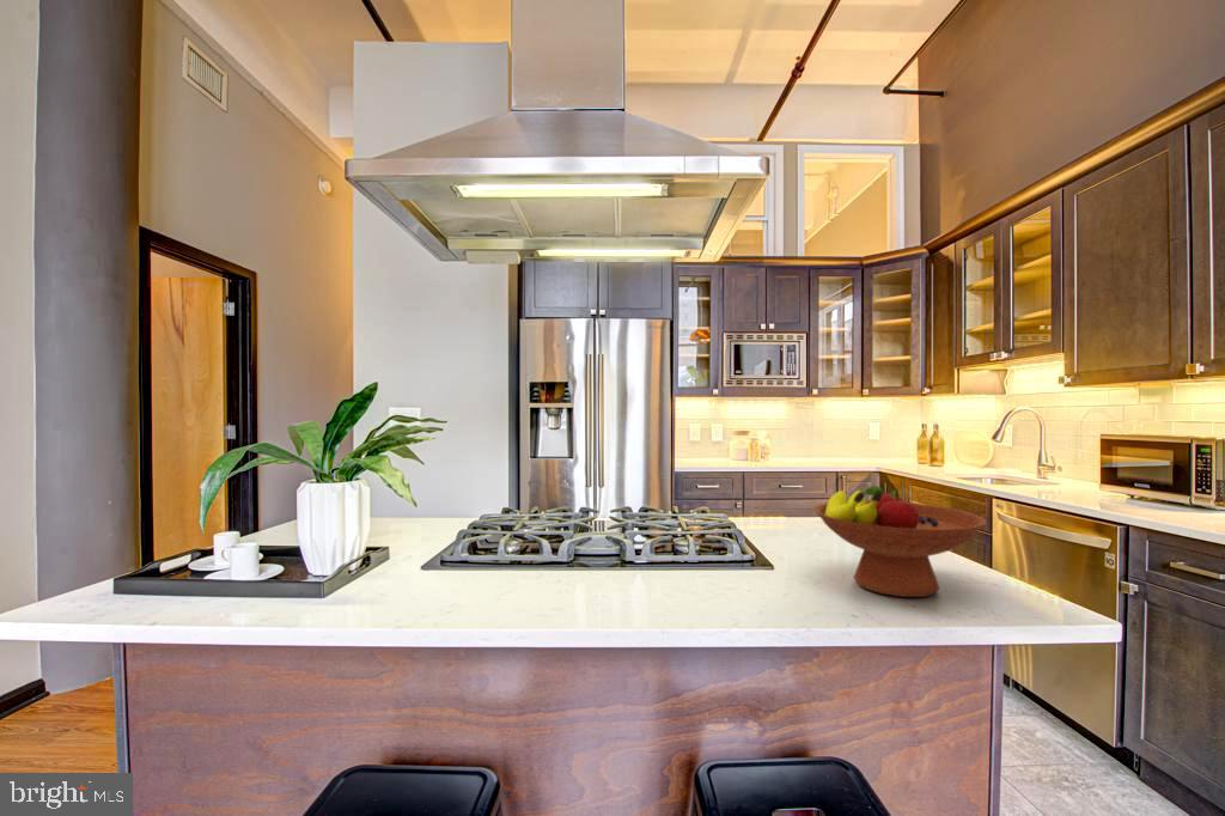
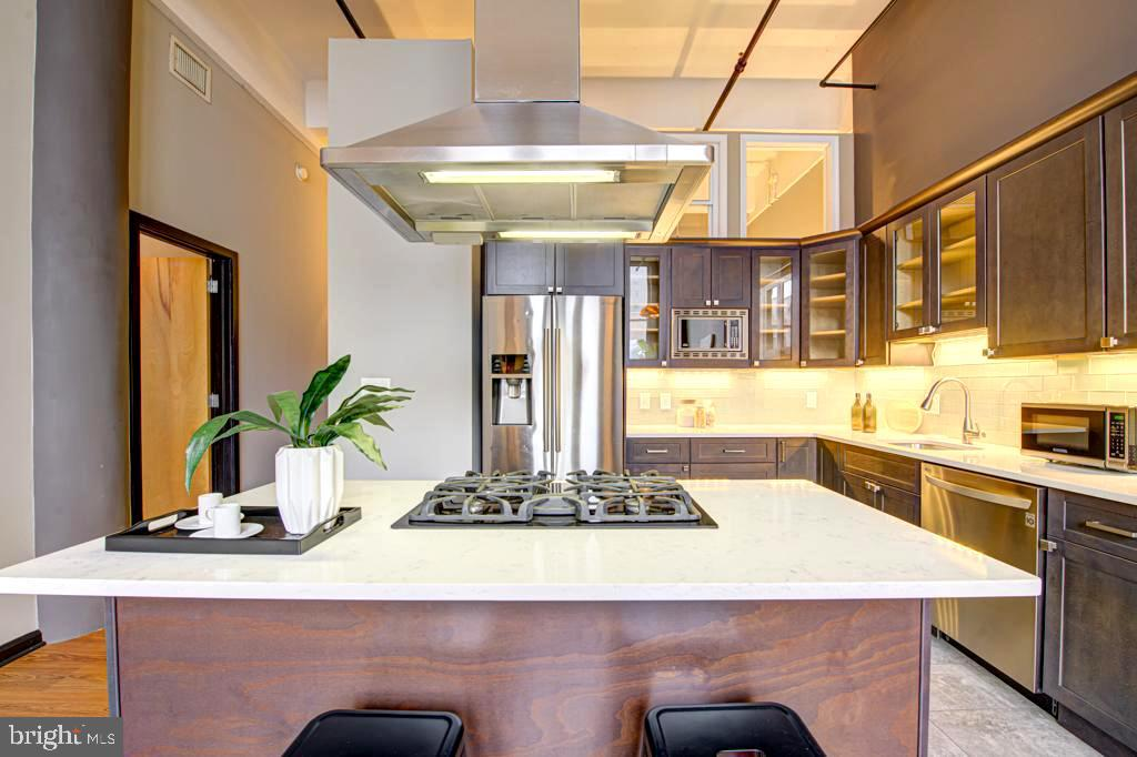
- fruit bowl [813,485,988,598]
